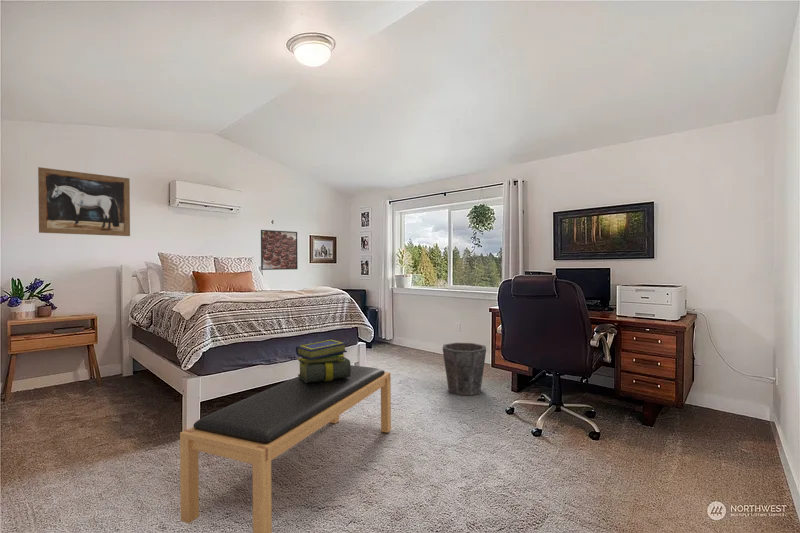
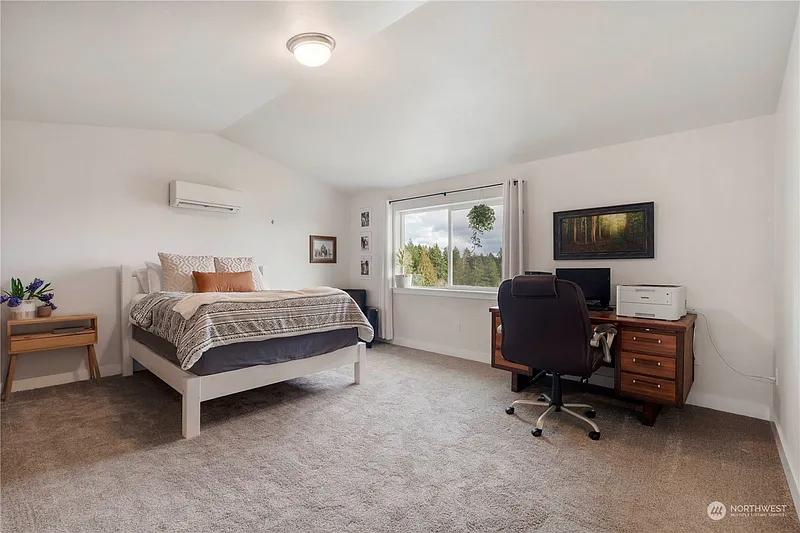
- waste bin [442,342,487,397]
- bench [179,364,392,533]
- wall art [37,166,131,237]
- stack of books [295,339,351,383]
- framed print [260,229,299,271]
